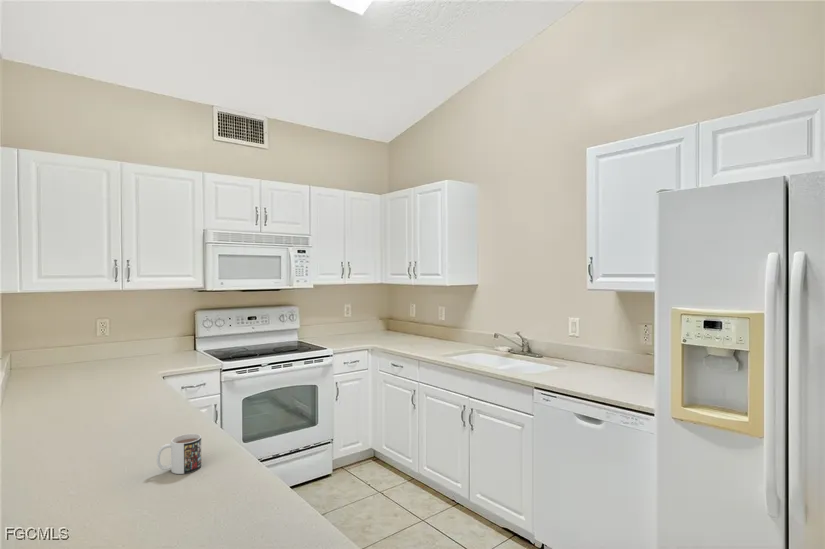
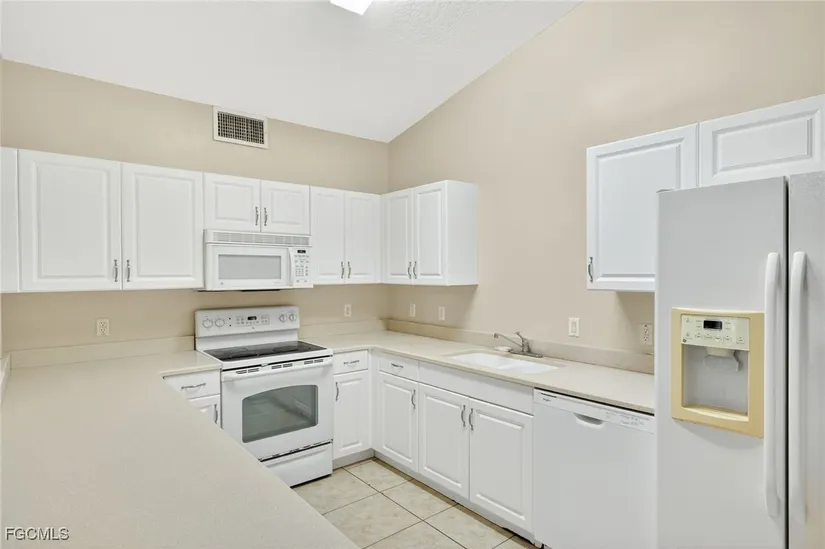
- mug [156,433,202,475]
